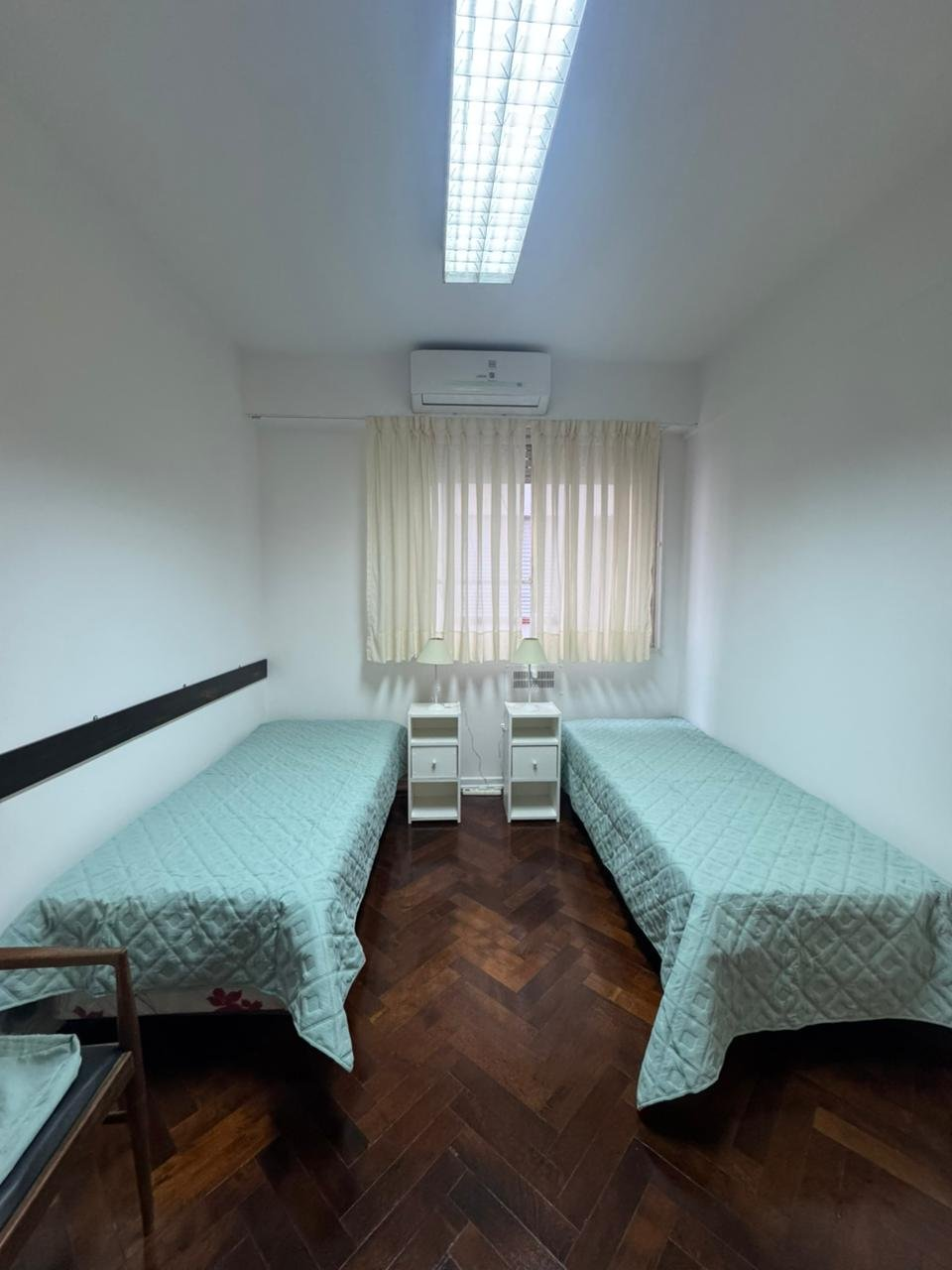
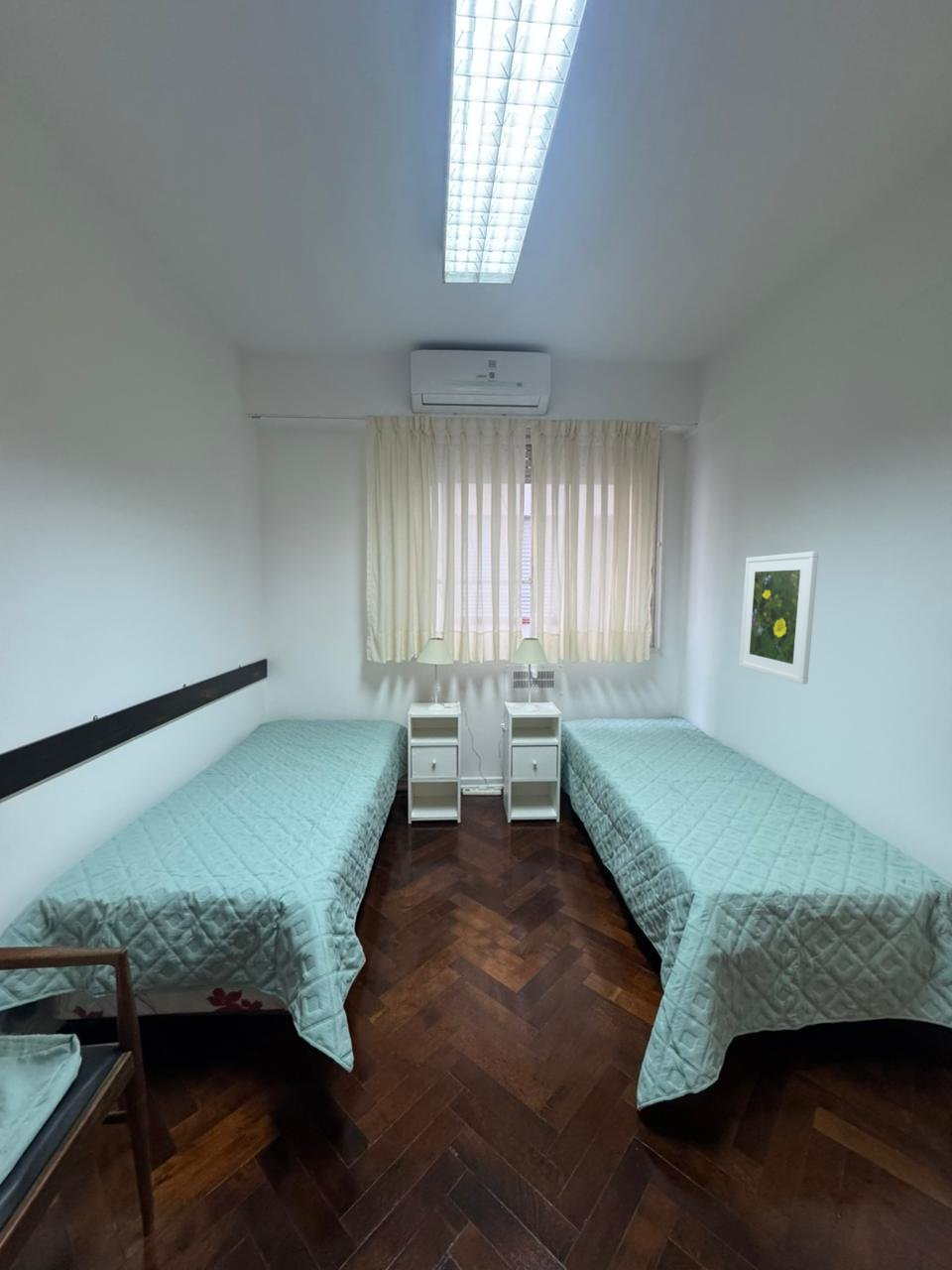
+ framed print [738,551,819,685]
